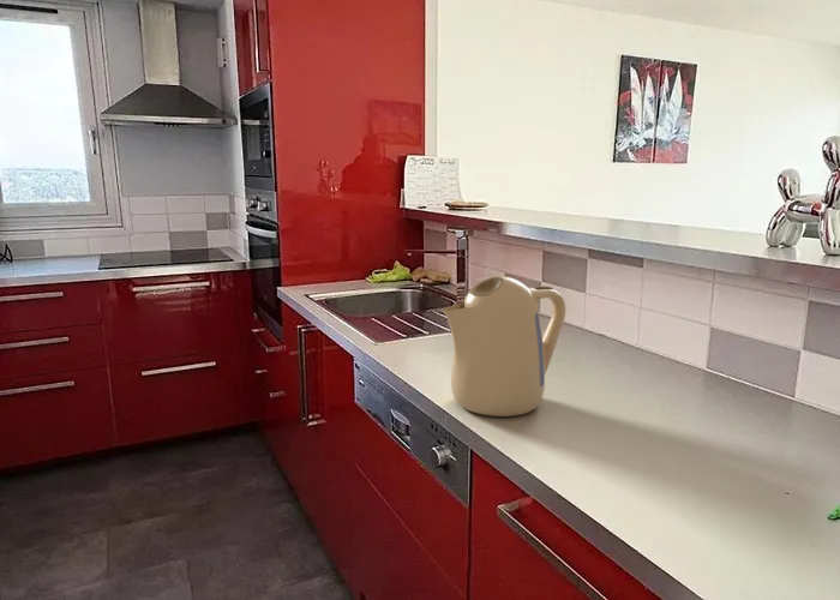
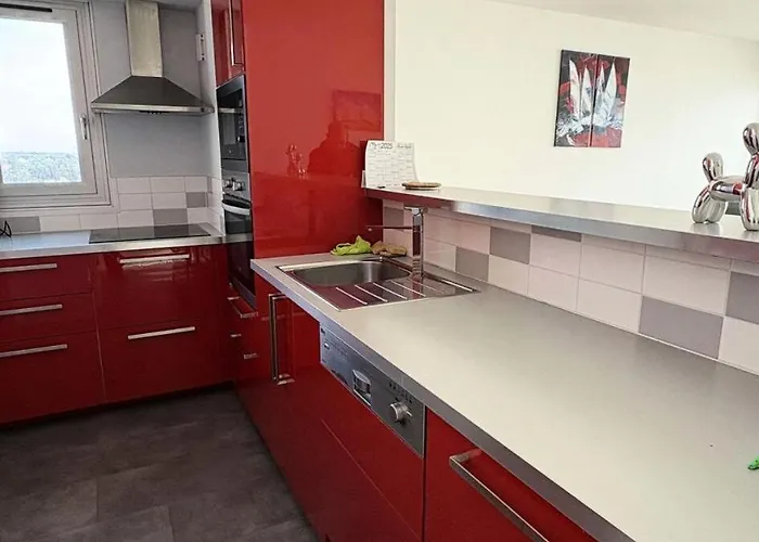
- kettle [442,275,566,418]
